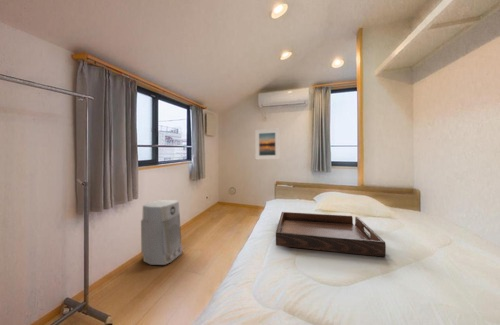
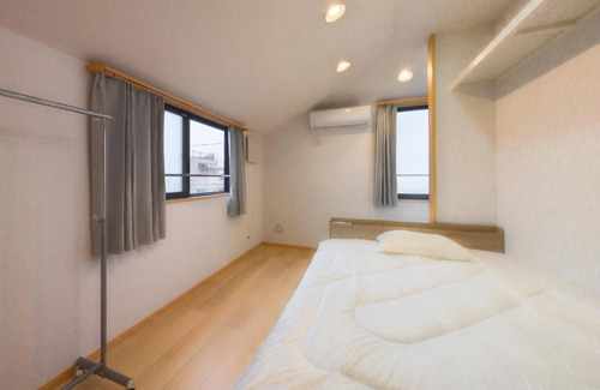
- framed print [254,127,281,160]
- air purifier [140,199,183,266]
- serving tray [275,211,387,258]
